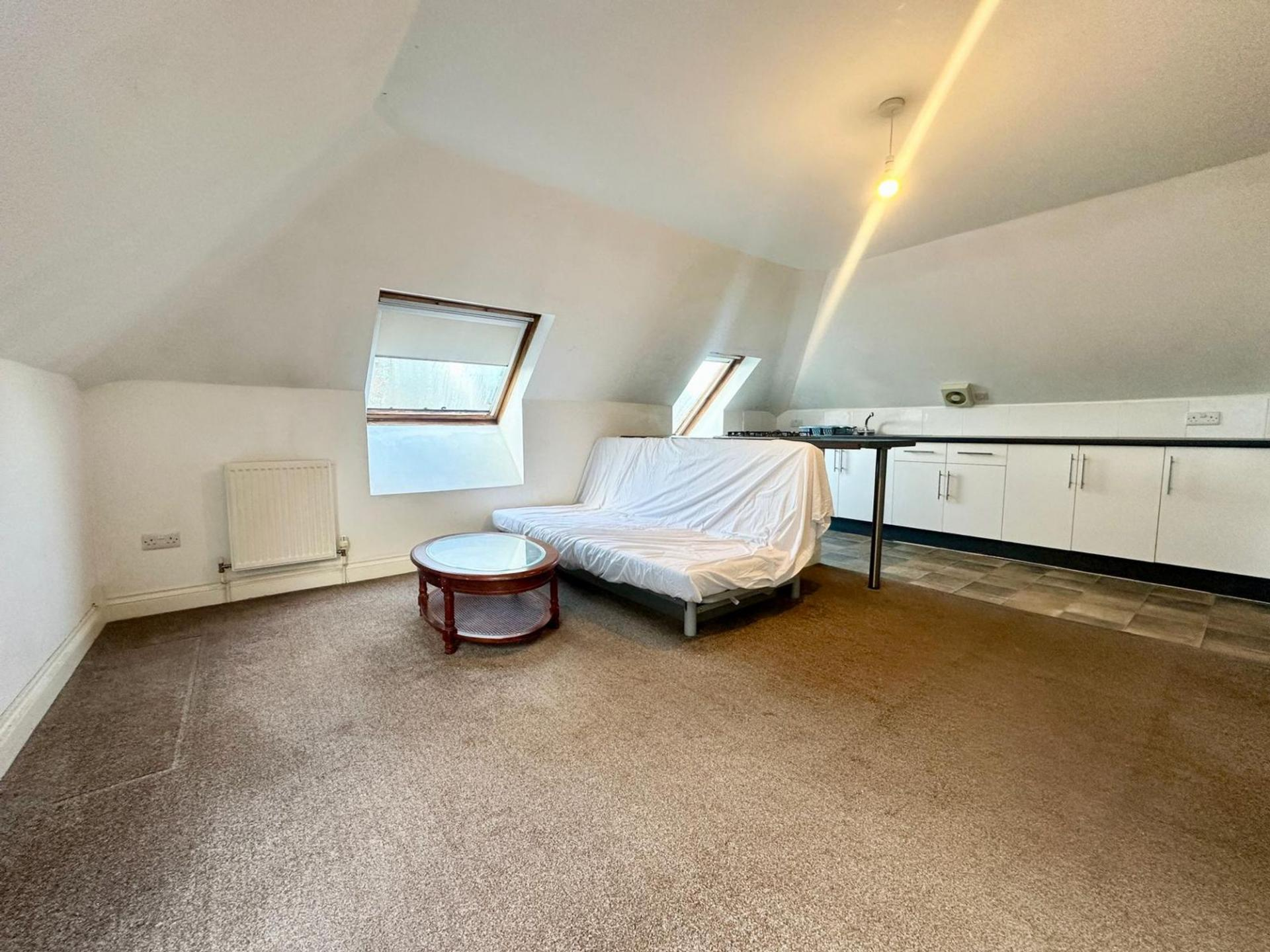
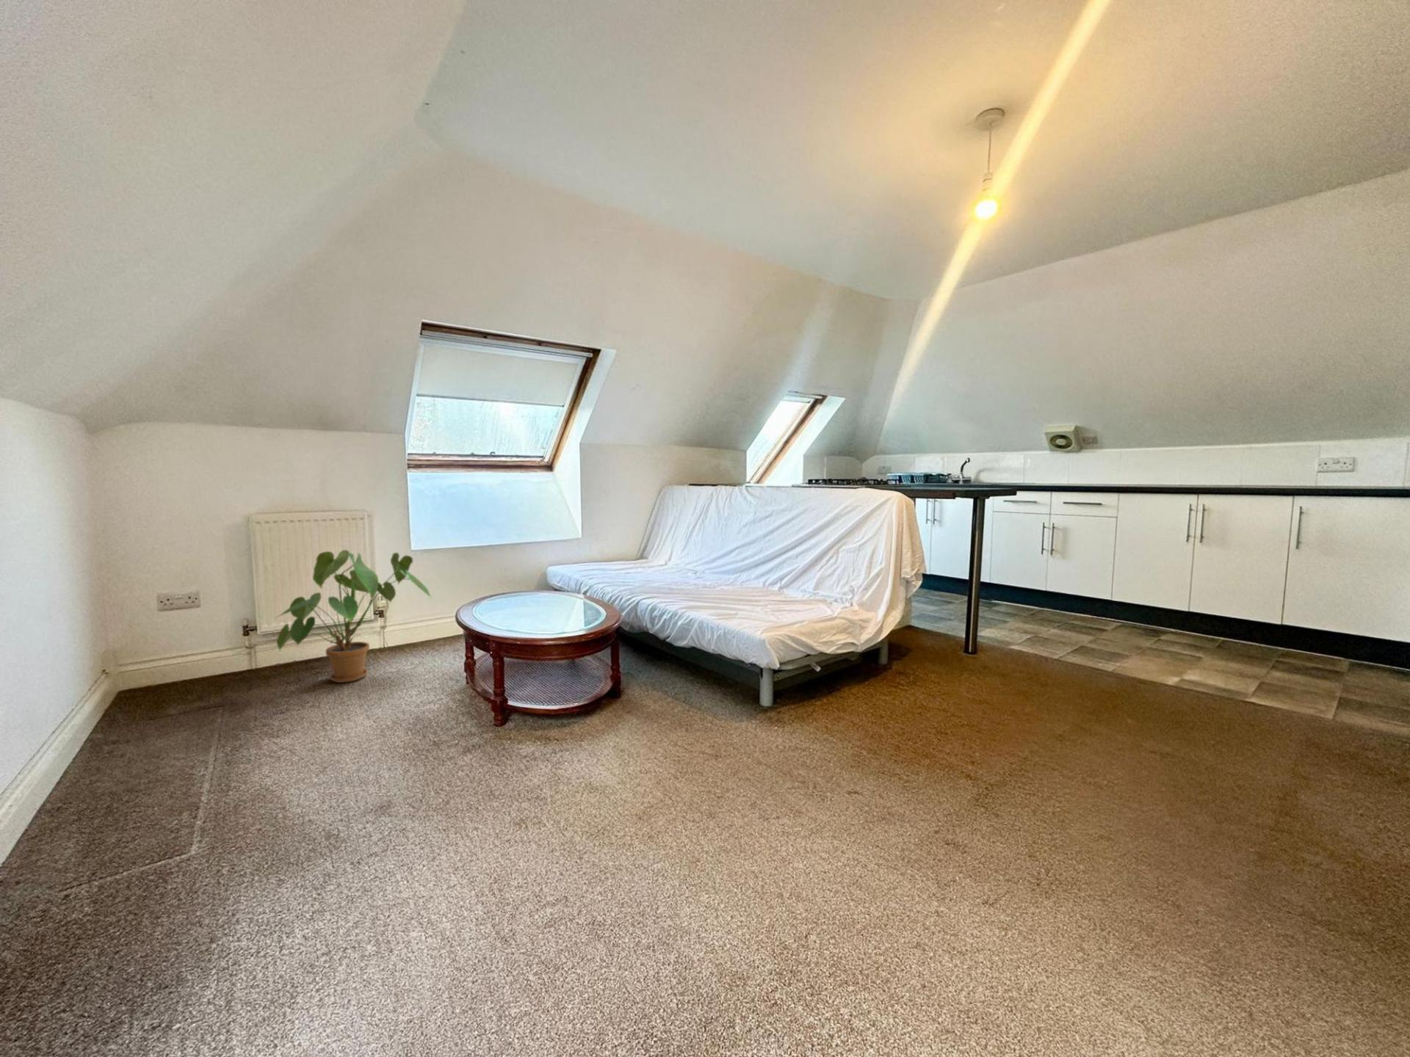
+ house plant [274,550,434,683]
